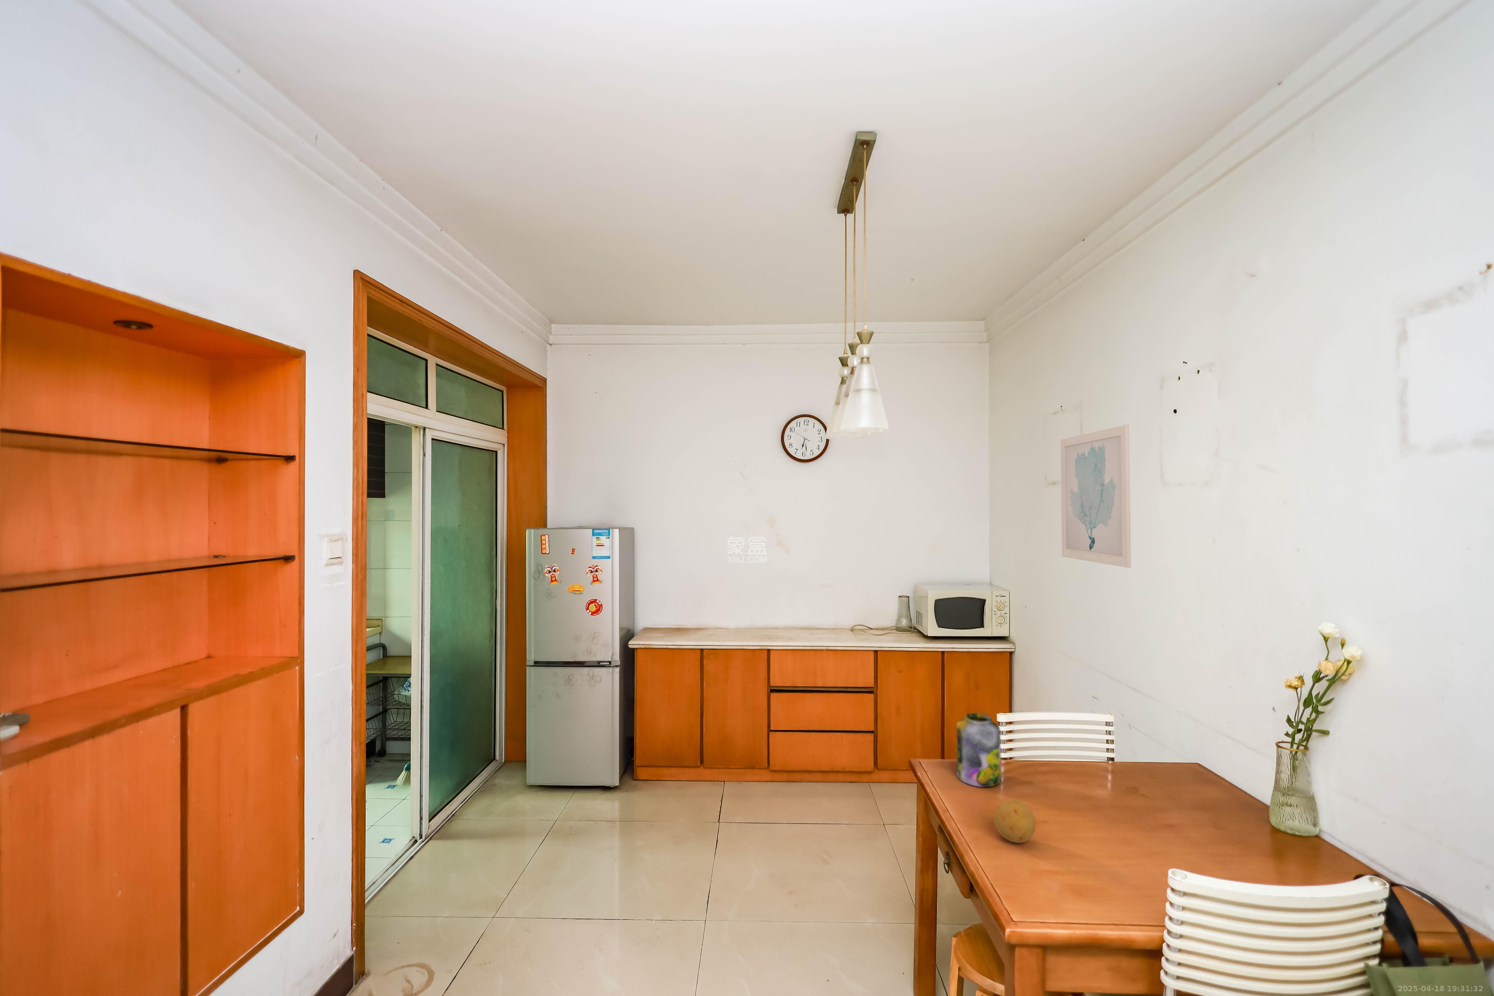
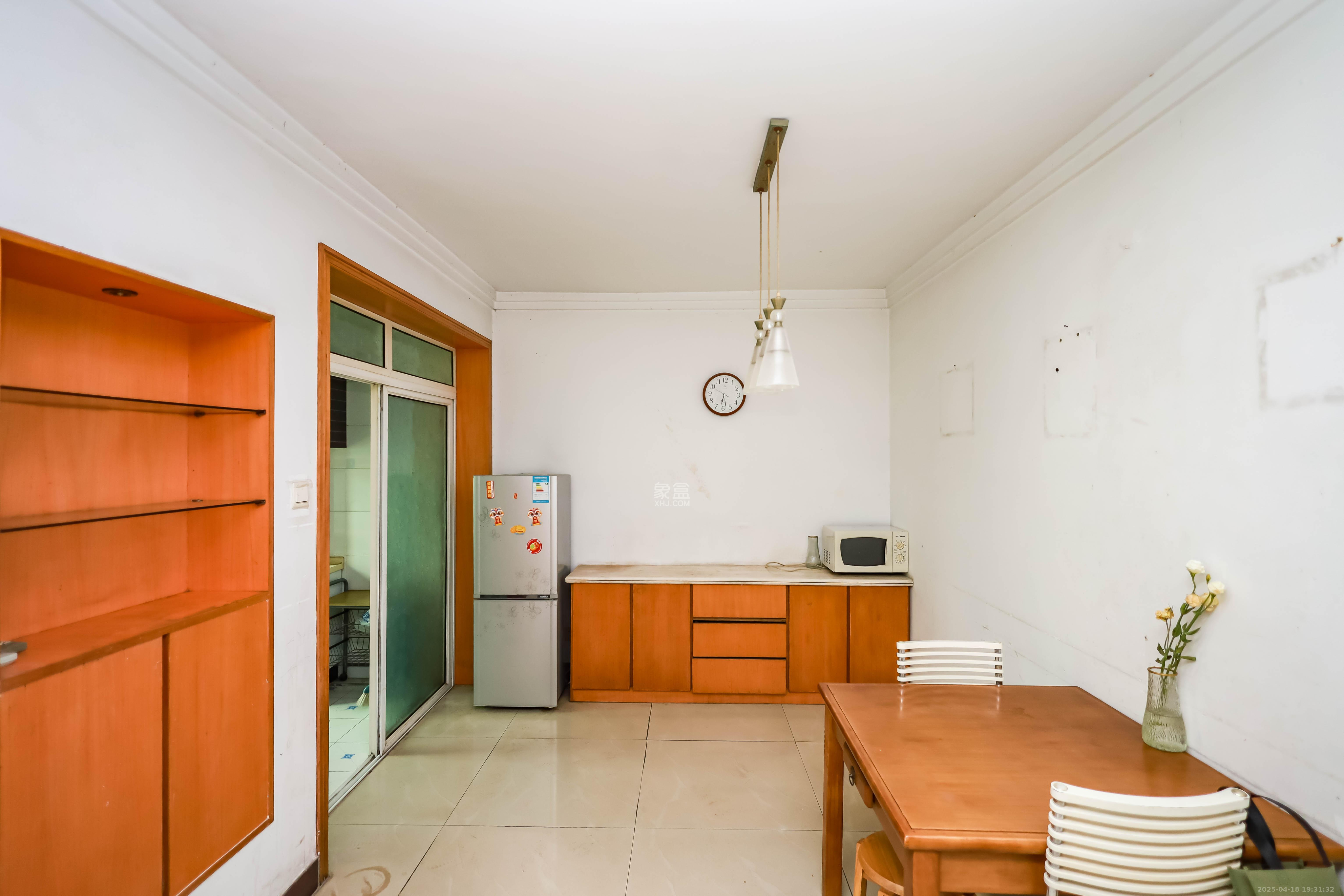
- wall art [1060,425,1132,568]
- jar [956,713,1002,787]
- fruit [994,799,1036,844]
